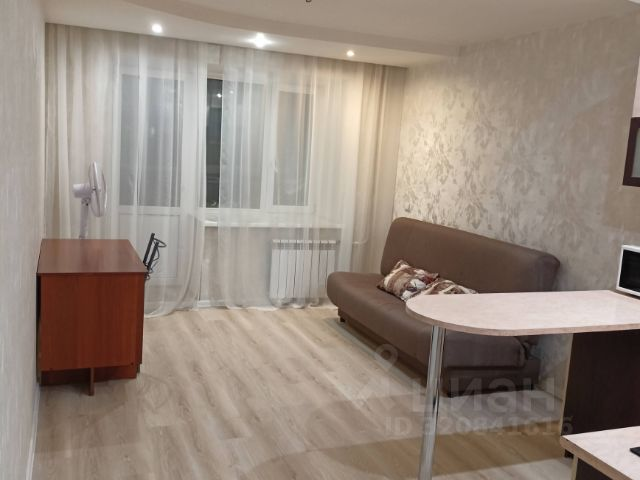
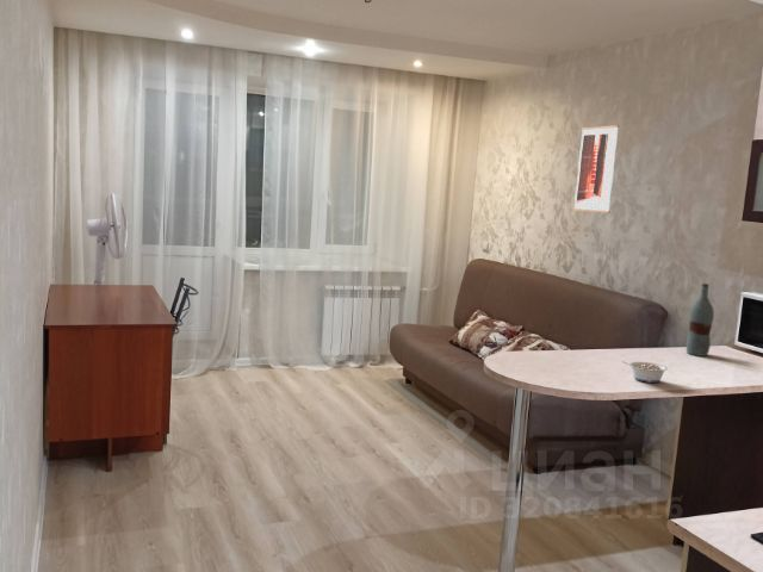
+ legume [621,360,669,384]
+ bottle [686,282,715,358]
+ wall art [572,124,620,214]
